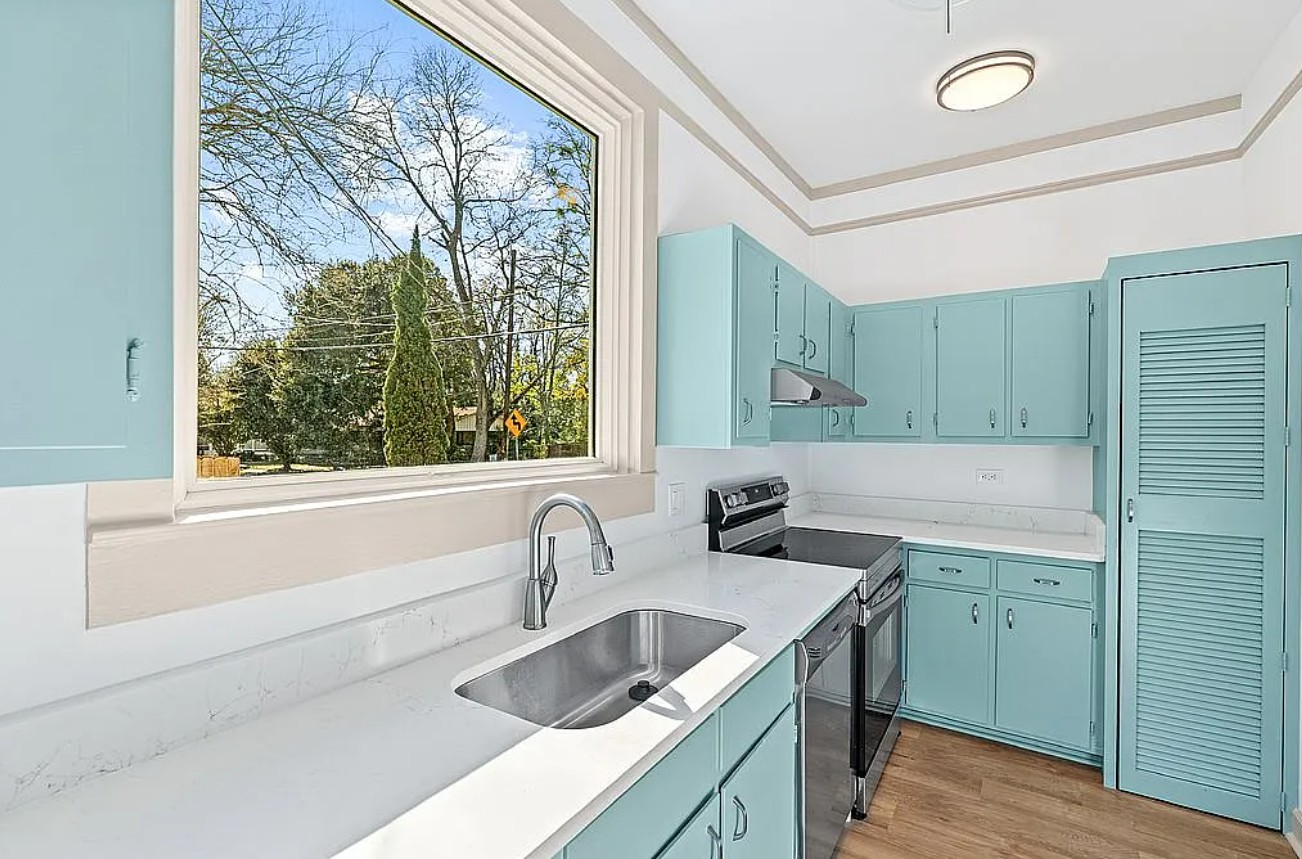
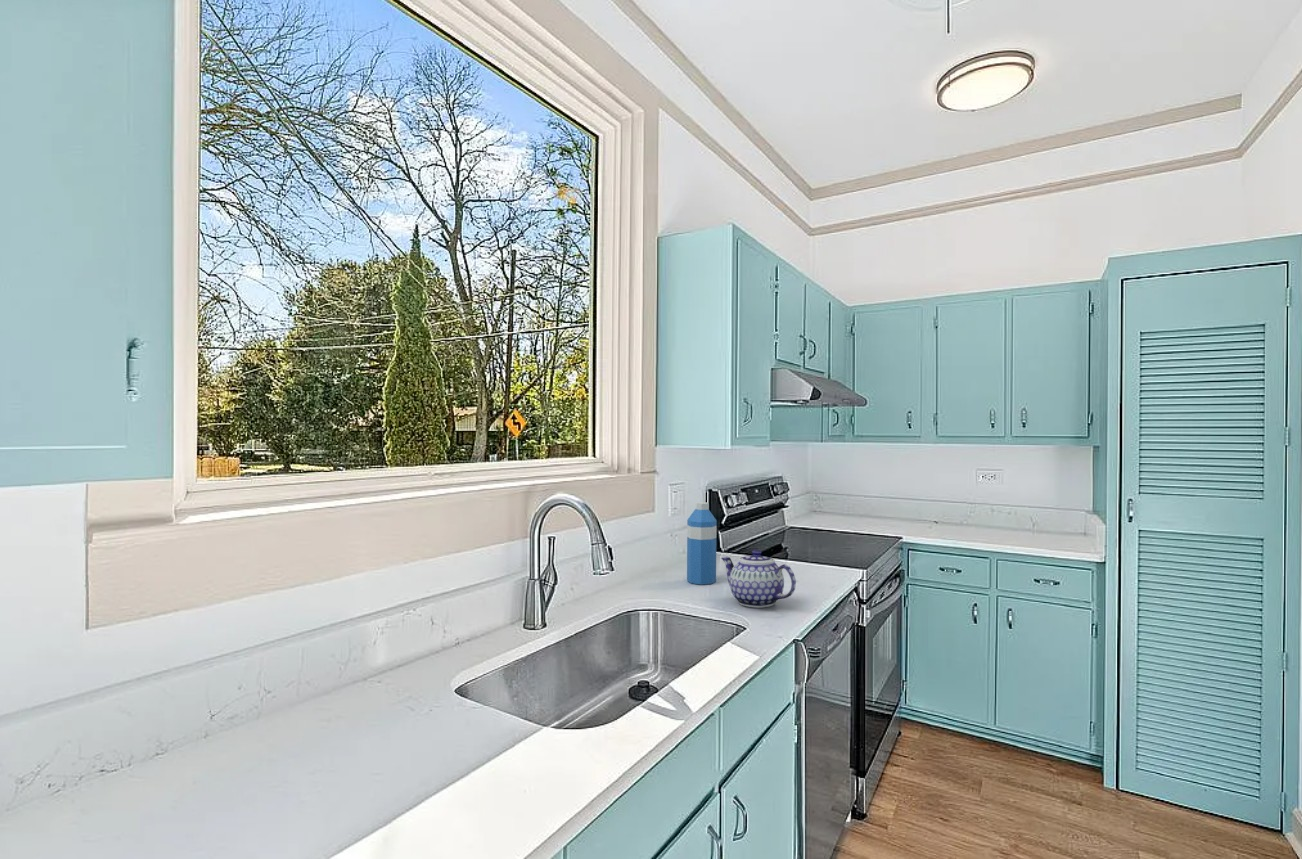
+ water bottle [686,501,718,585]
+ teapot [720,549,797,609]
